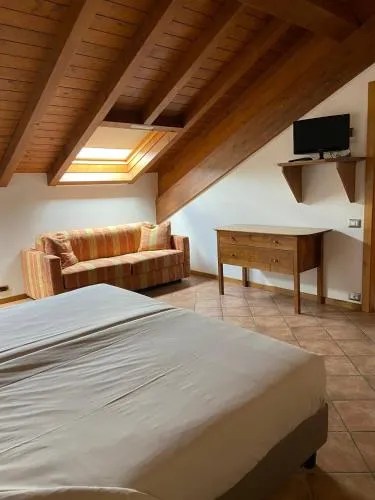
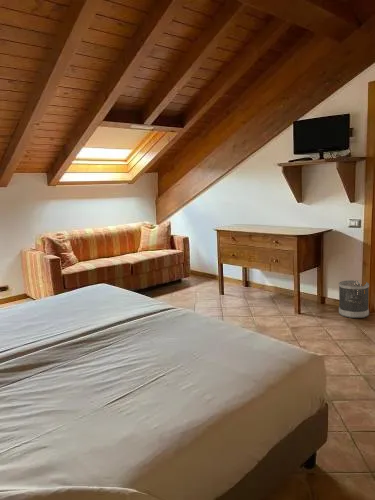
+ wastebasket [338,279,370,319]
